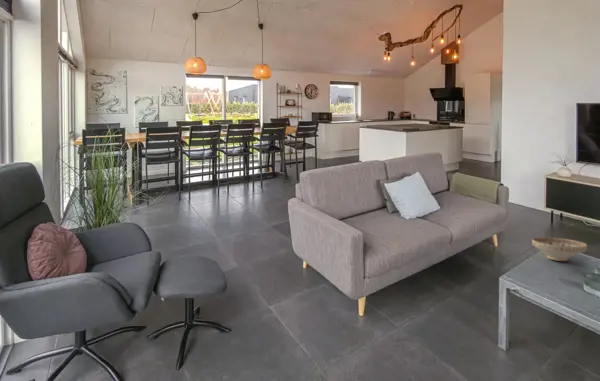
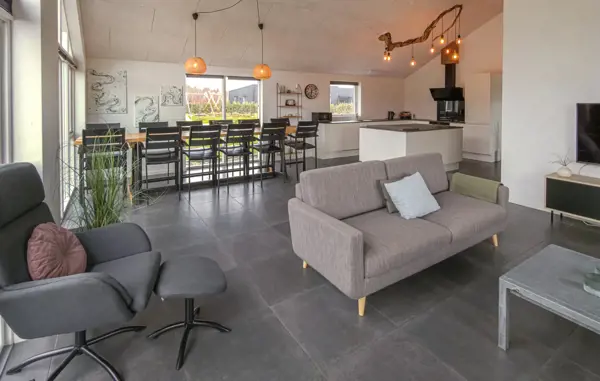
- decorative bowl [531,236,588,262]
